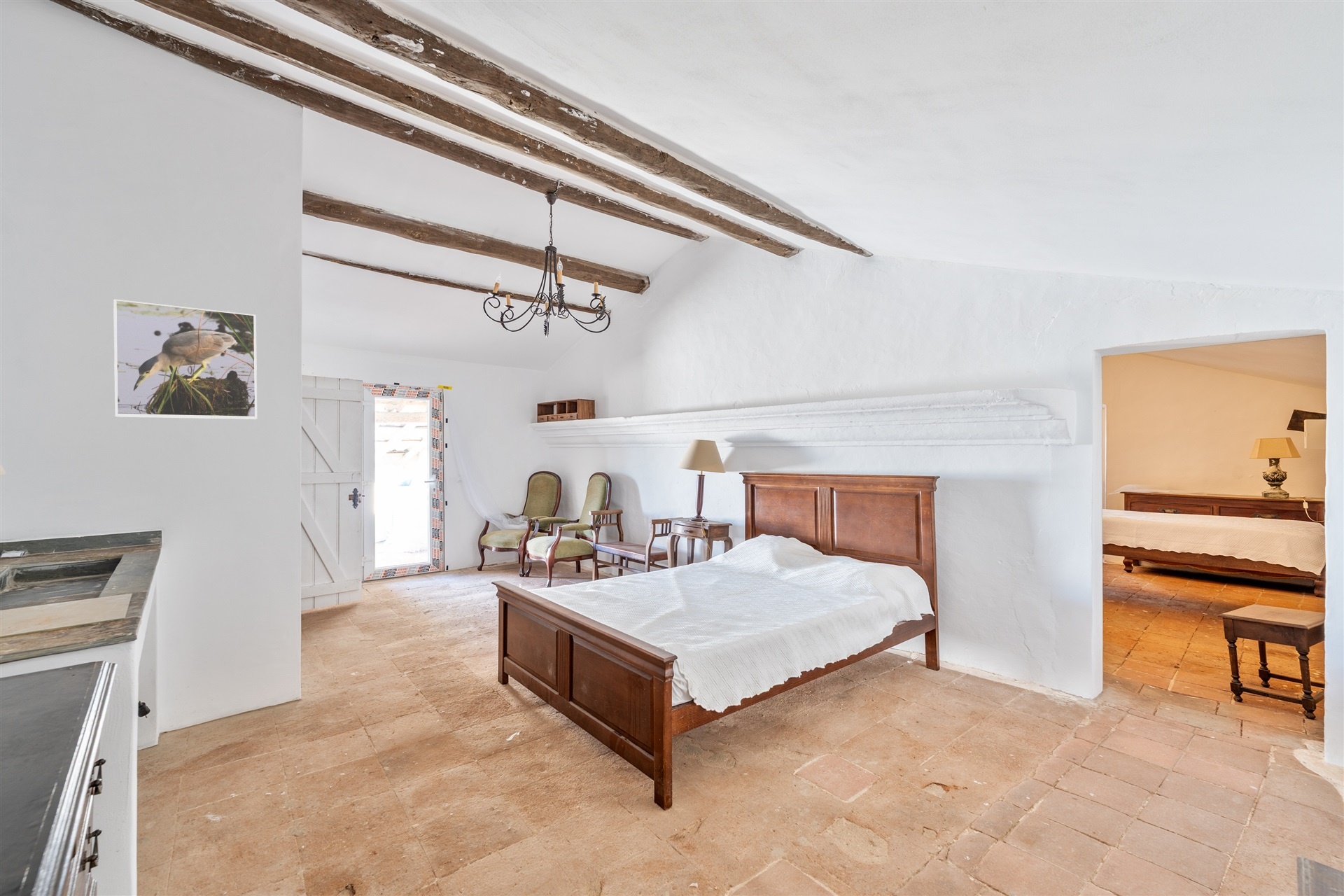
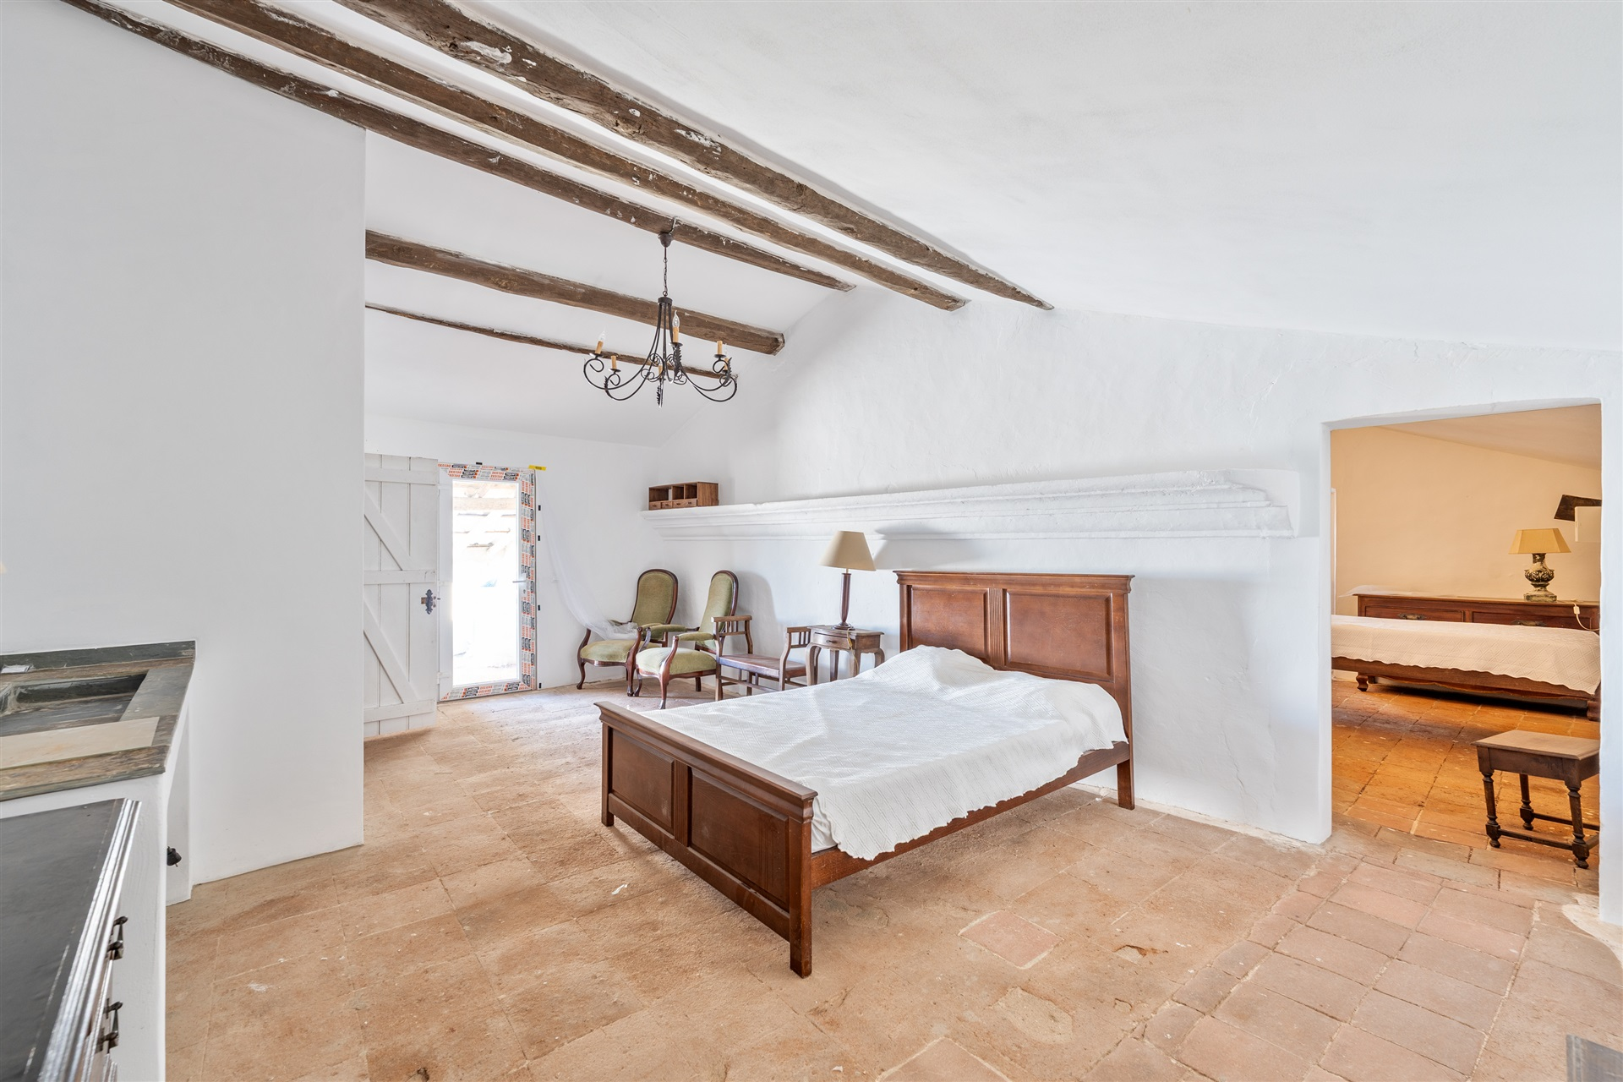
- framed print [113,299,258,420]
